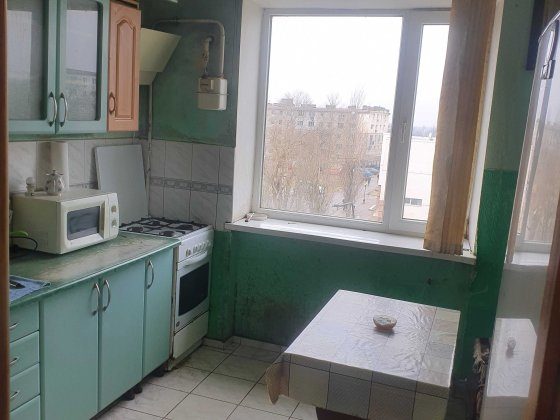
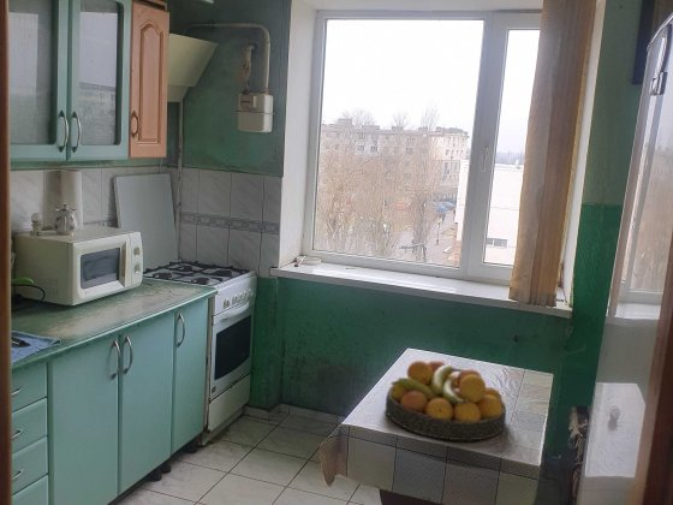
+ fruit bowl [385,358,507,441]
